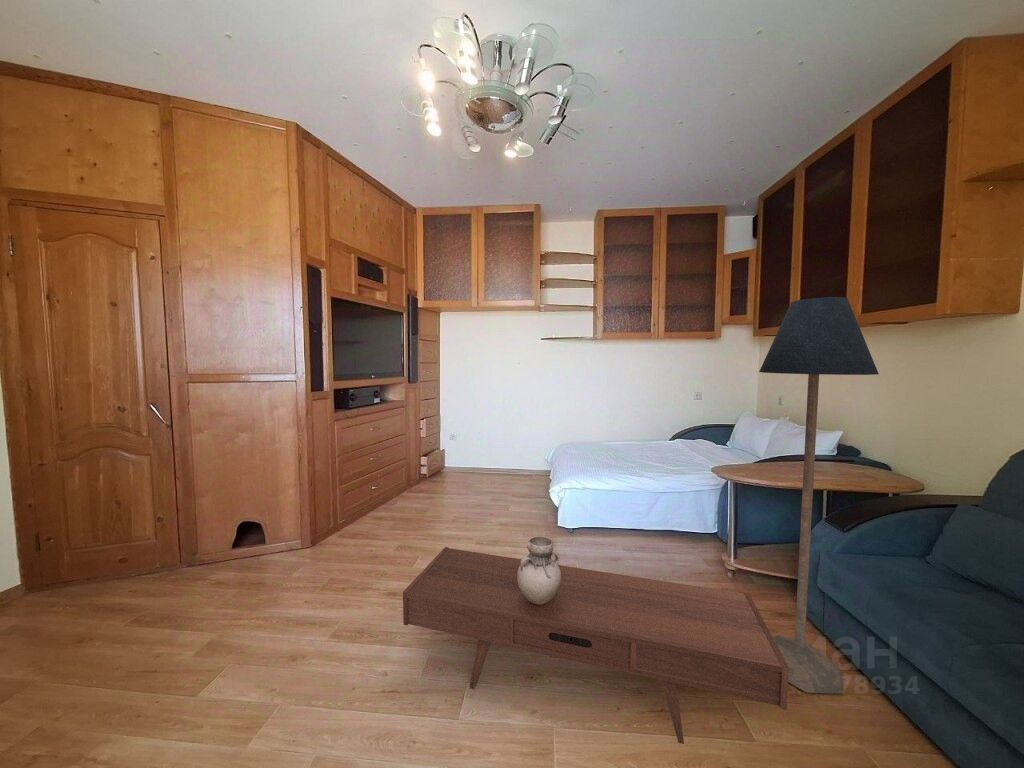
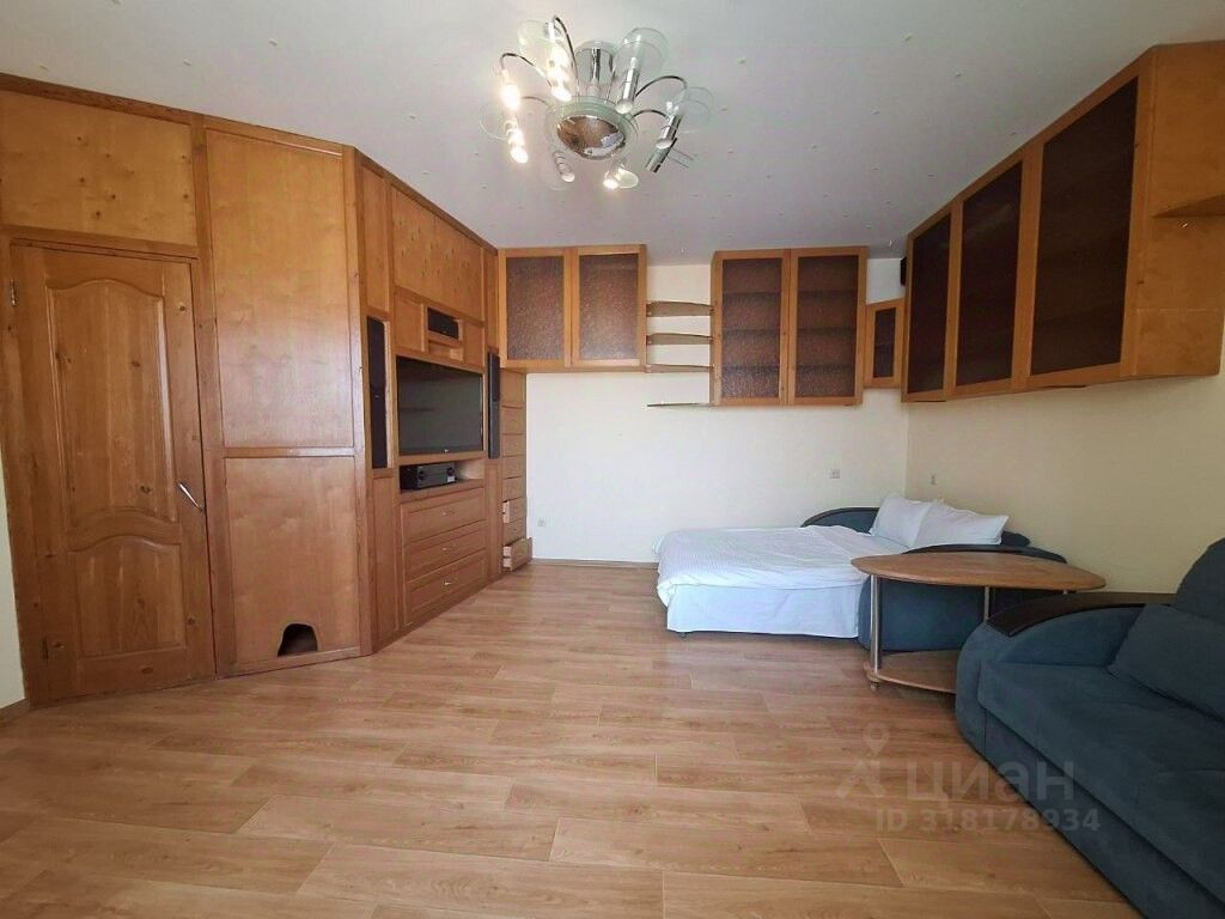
- coffee table [402,546,789,745]
- floor lamp [758,296,880,695]
- vase [517,535,561,605]
